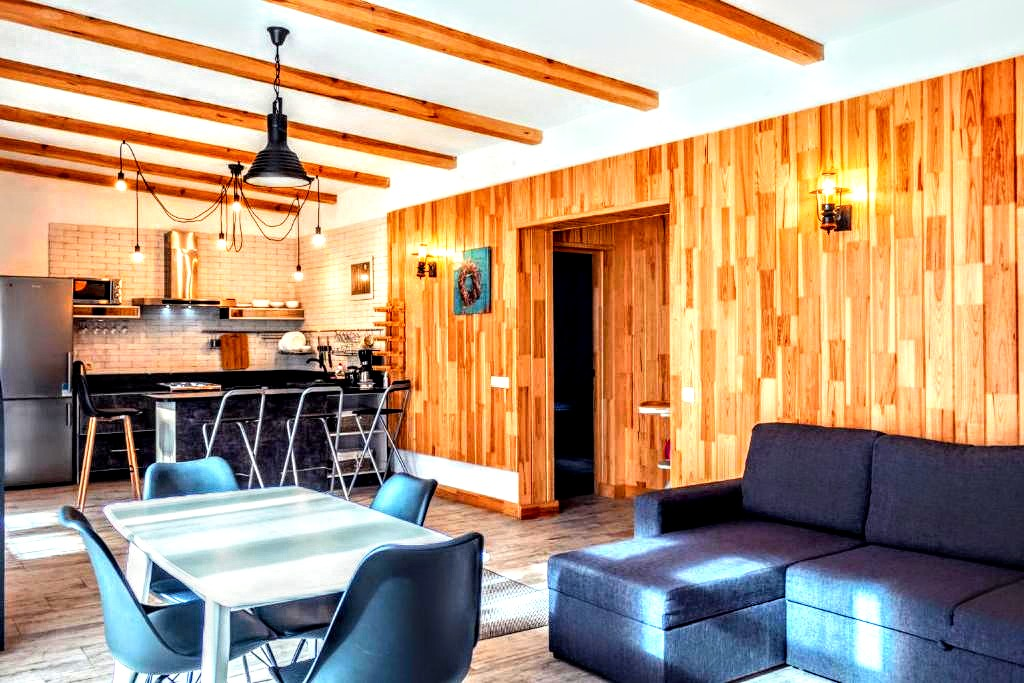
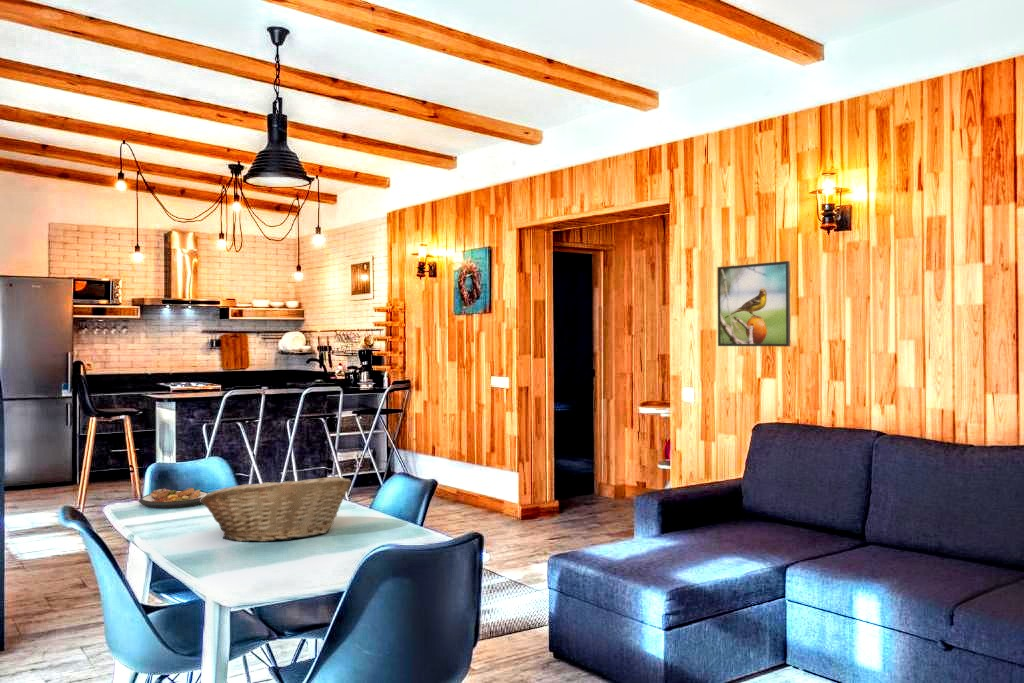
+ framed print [717,260,791,347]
+ fruit basket [200,476,352,543]
+ plate [138,487,209,509]
